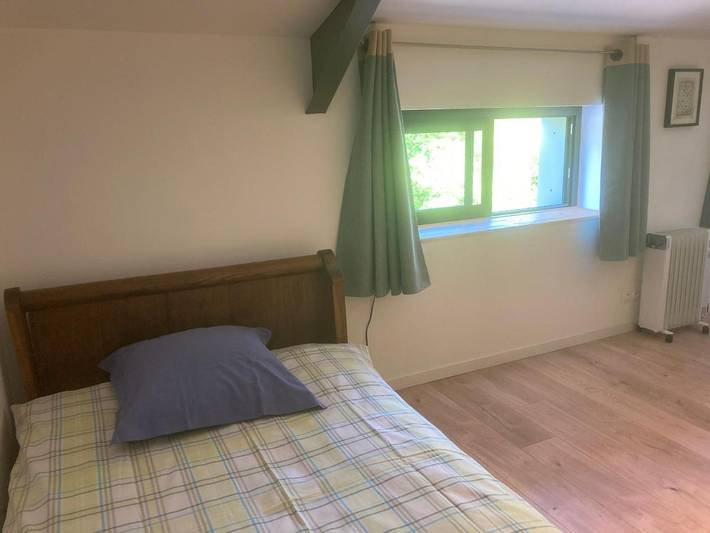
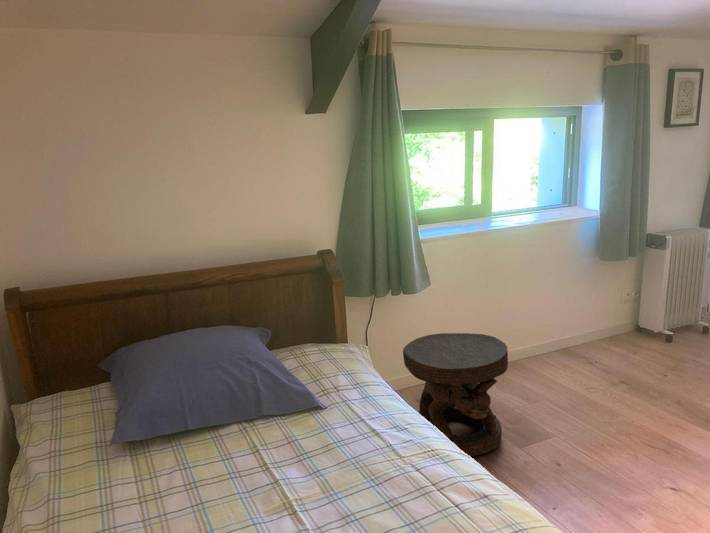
+ side table [402,332,509,458]
